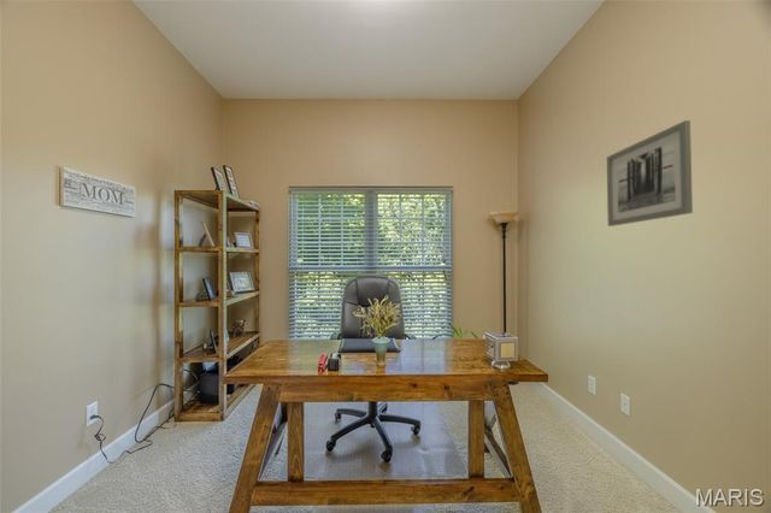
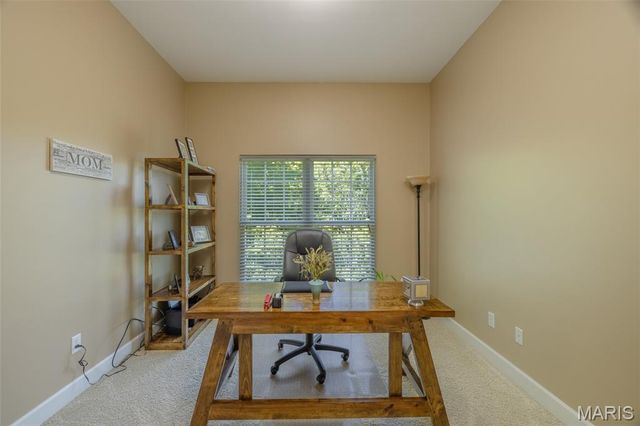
- wall art [606,119,694,228]
